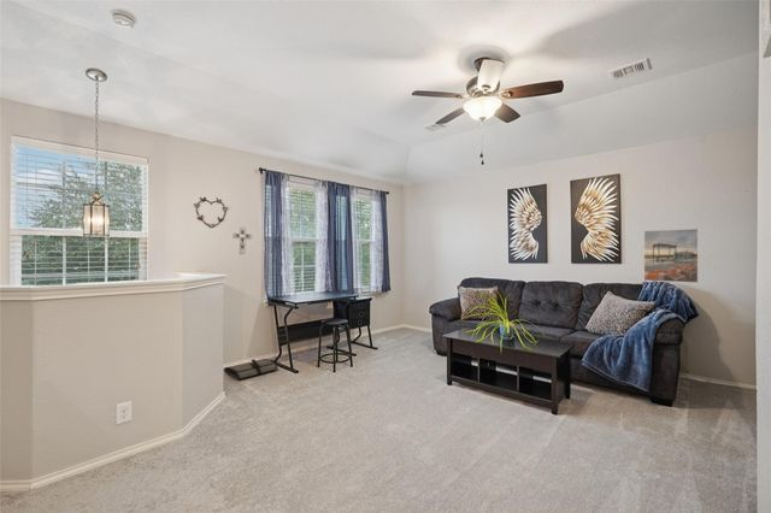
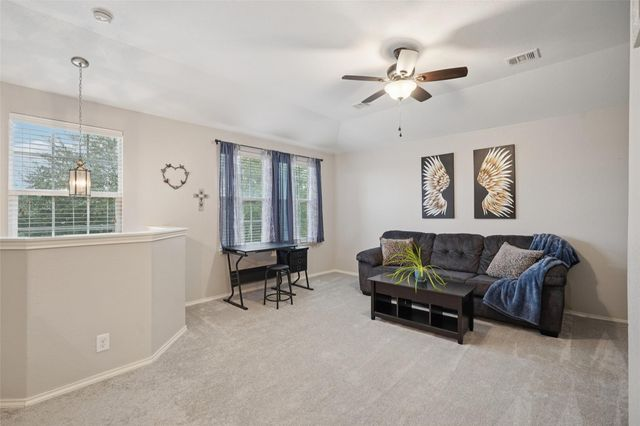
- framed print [643,228,700,284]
- tool roll [223,358,279,381]
